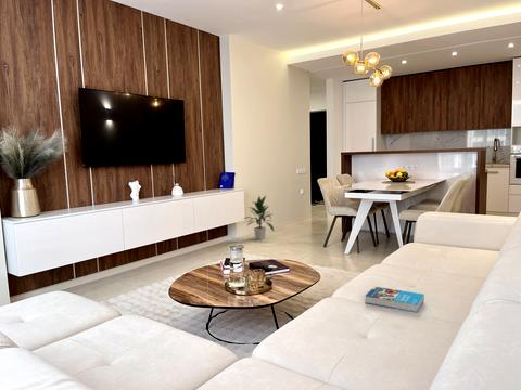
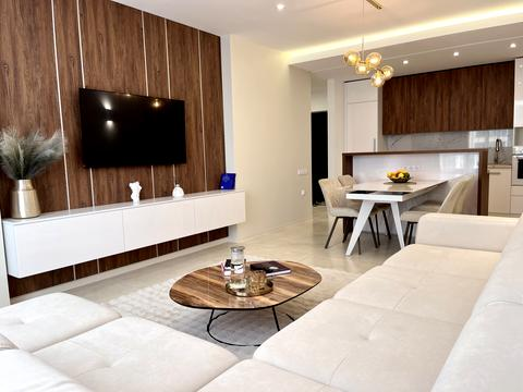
- book [365,286,425,313]
- indoor plant [243,195,275,240]
